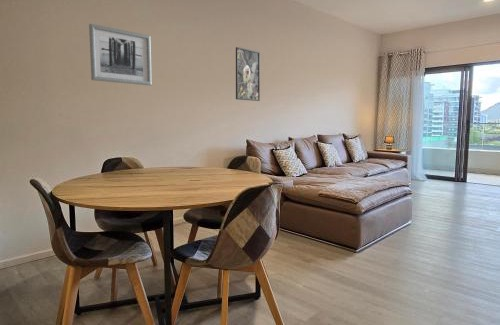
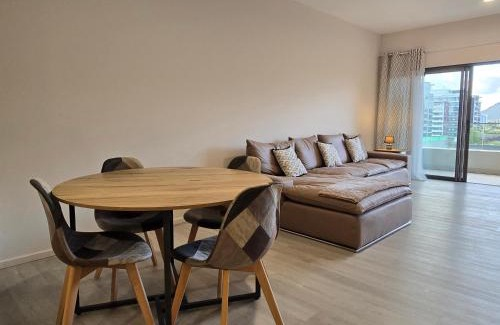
- wall art [88,23,153,86]
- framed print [235,46,261,102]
